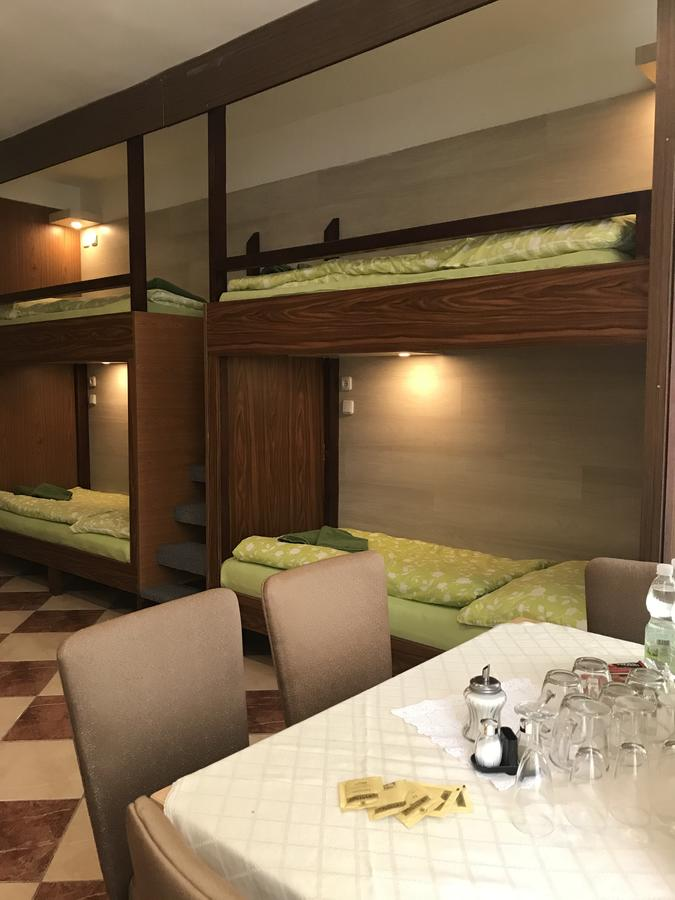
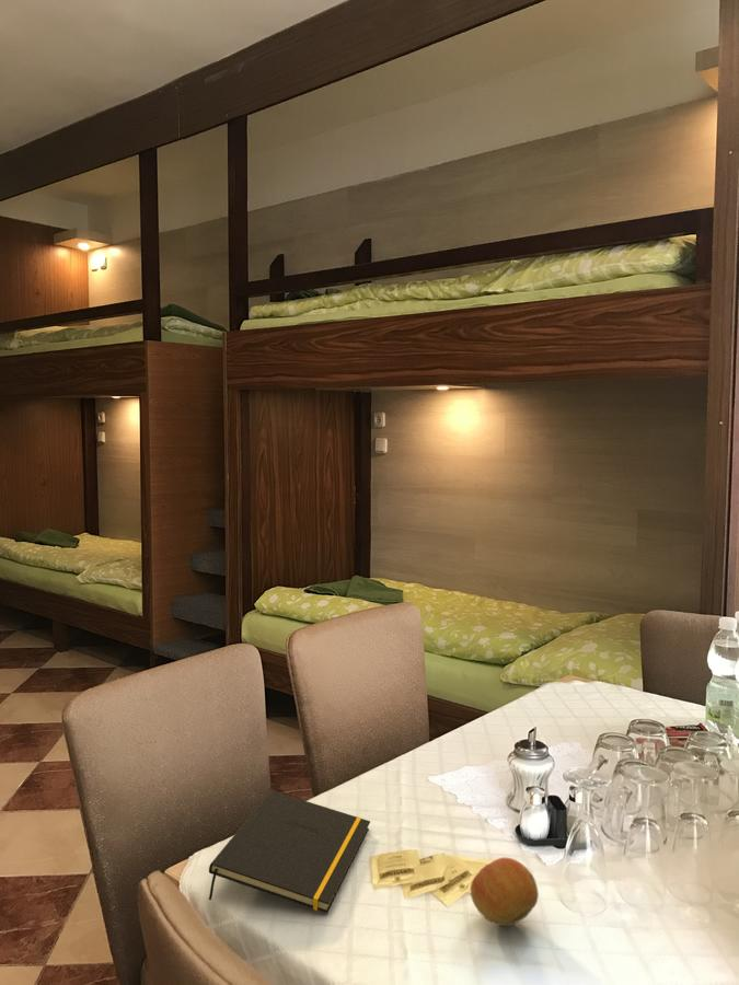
+ fruit [470,857,540,927]
+ notepad [208,789,371,914]
